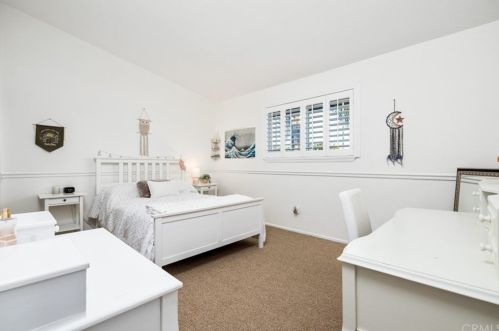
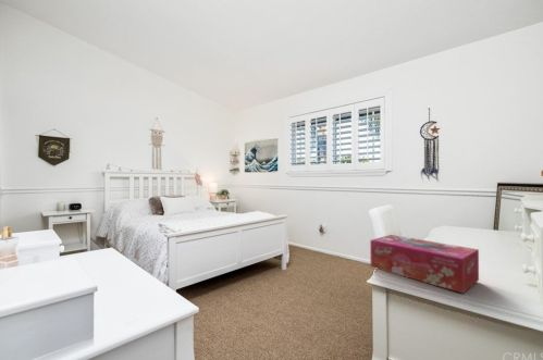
+ tissue box [369,234,480,294]
